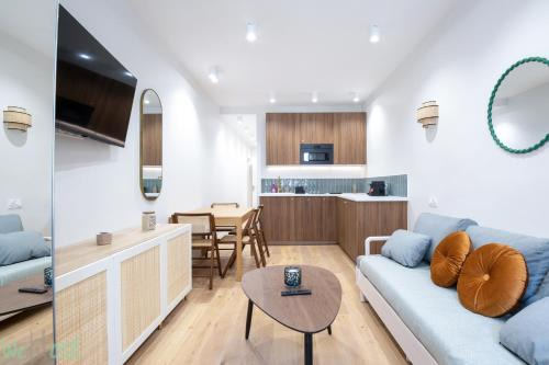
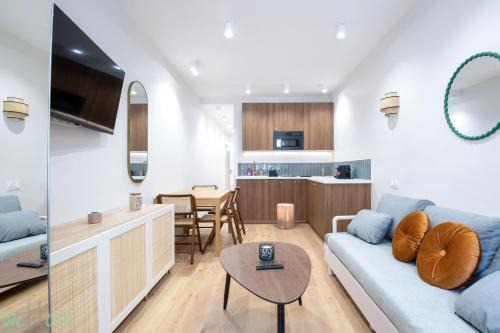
+ stool [276,202,295,230]
